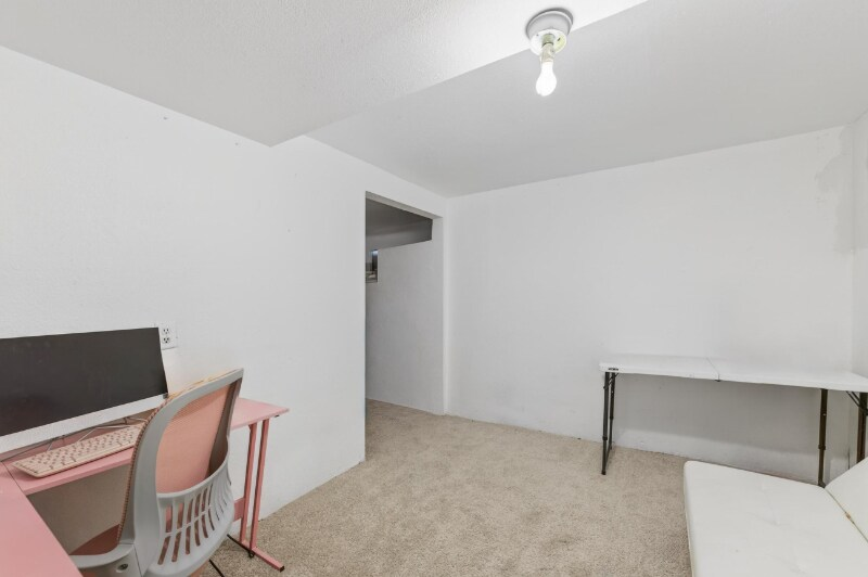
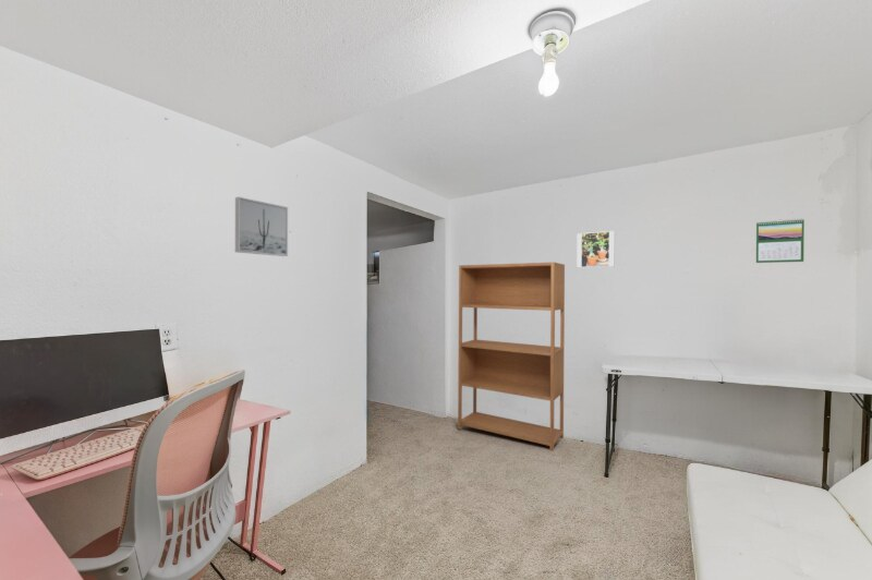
+ wall art [234,196,289,257]
+ bookshelf [457,262,566,452]
+ calendar [755,218,806,264]
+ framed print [576,230,616,268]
